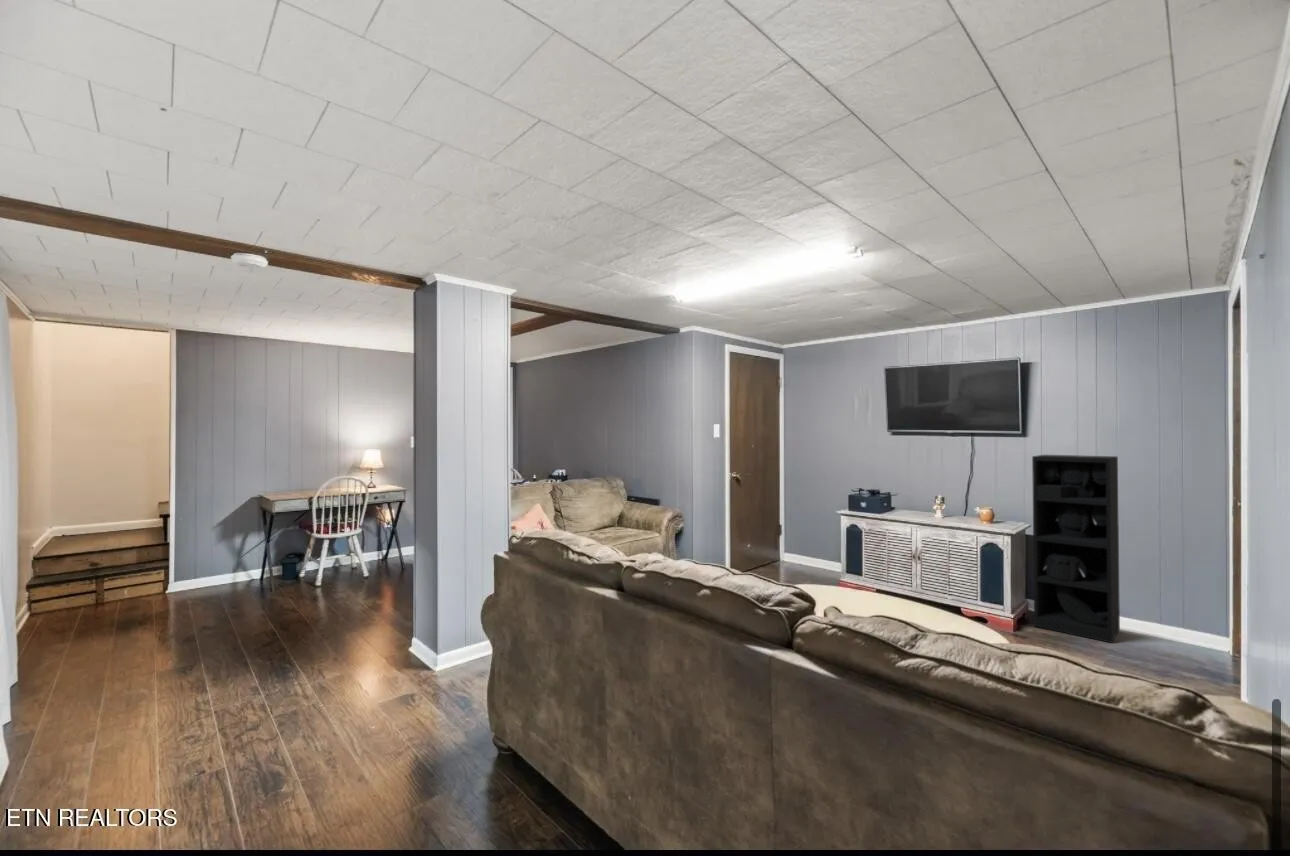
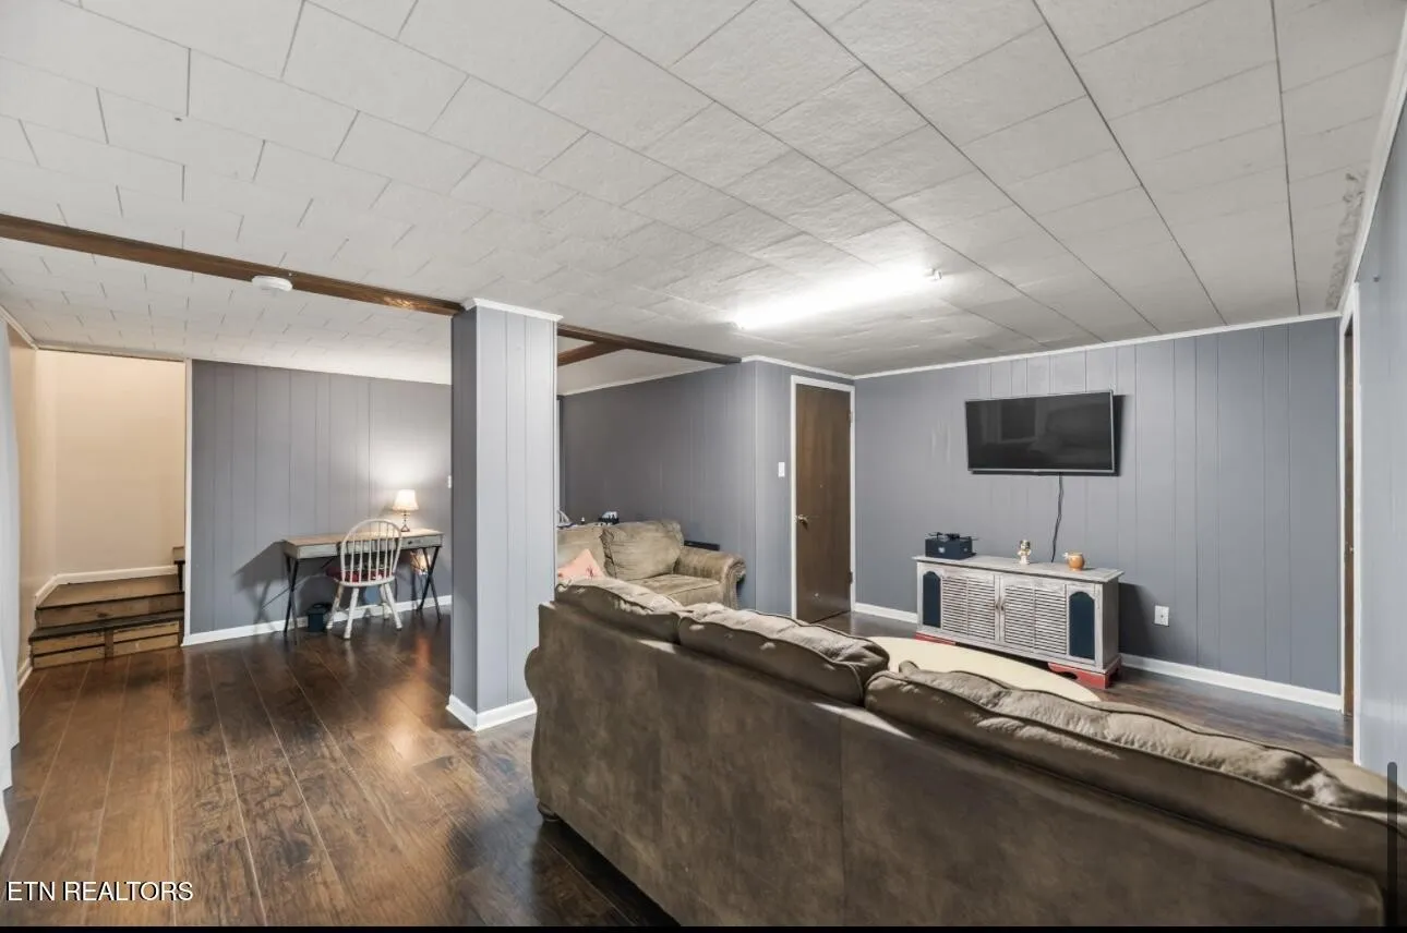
- shelving unit [1031,454,1121,644]
